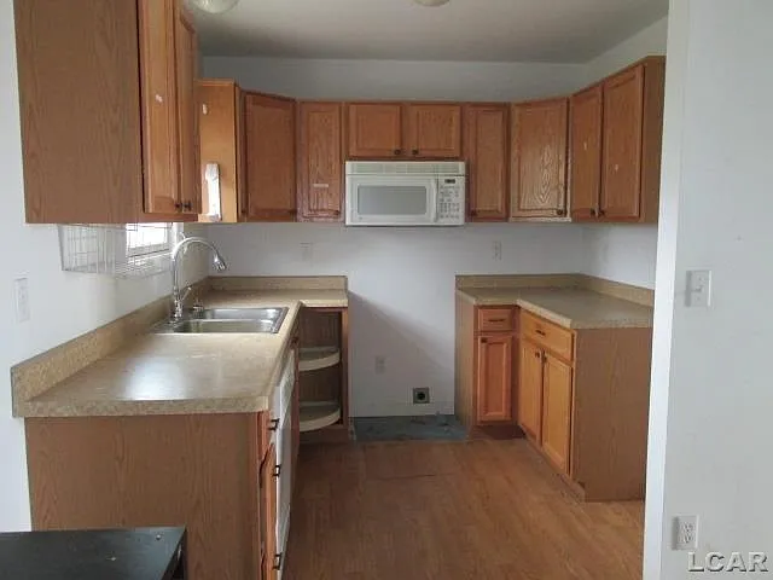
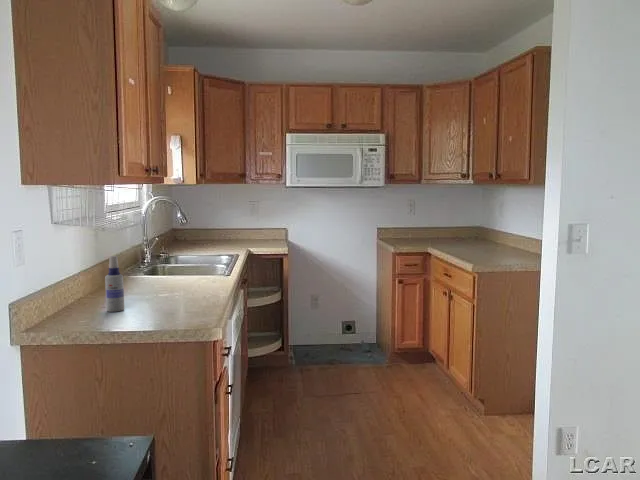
+ spray bottle [104,255,125,313]
